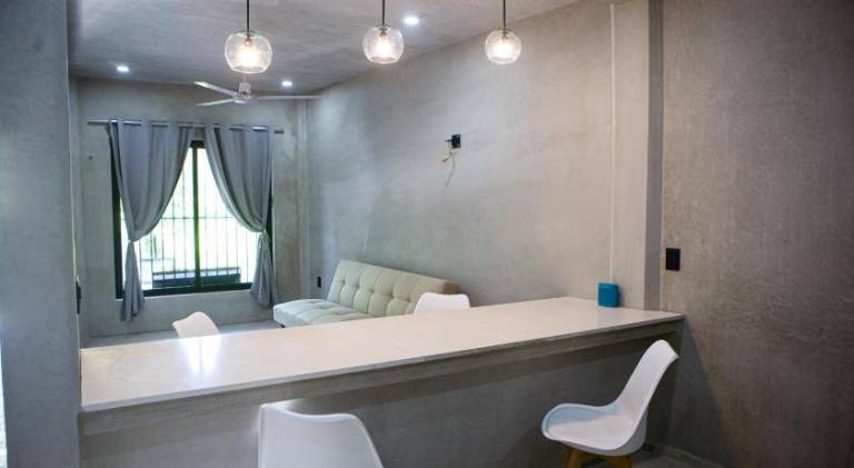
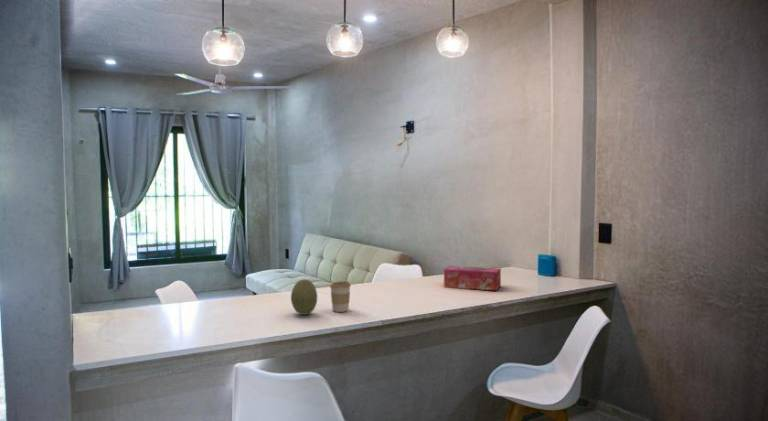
+ coffee cup [329,280,352,313]
+ fruit [290,278,318,316]
+ tissue box [443,265,502,291]
